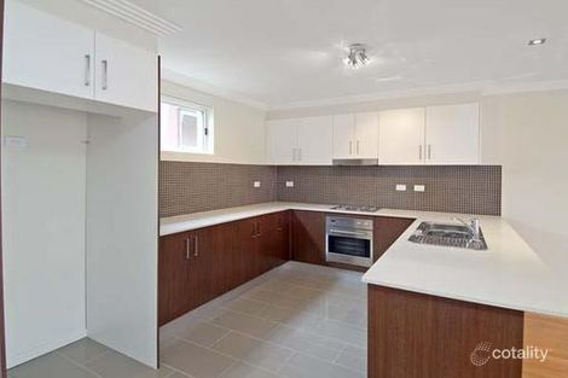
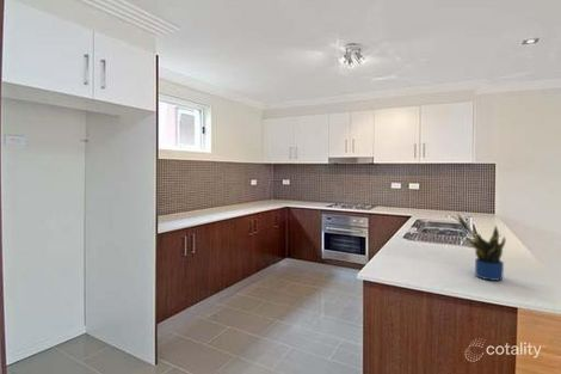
+ potted plant [456,213,506,282]
